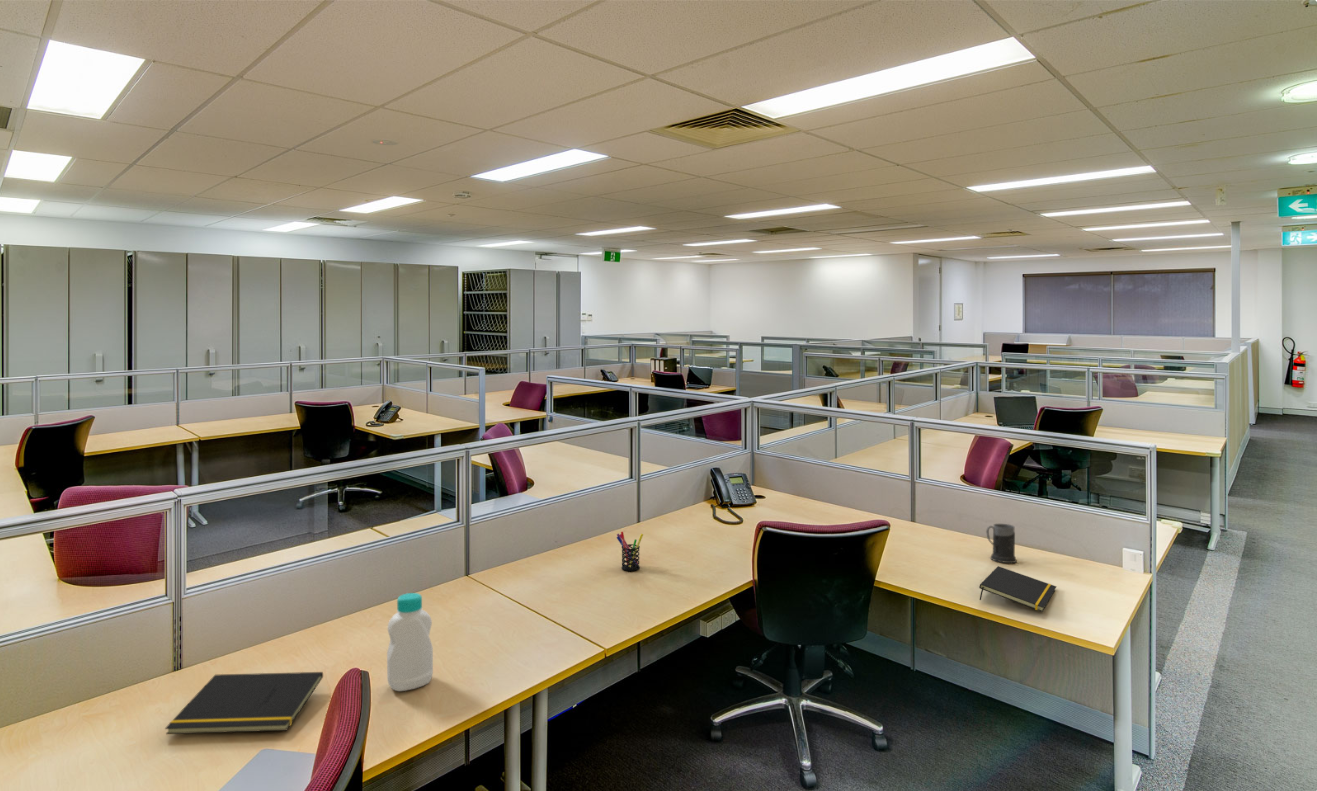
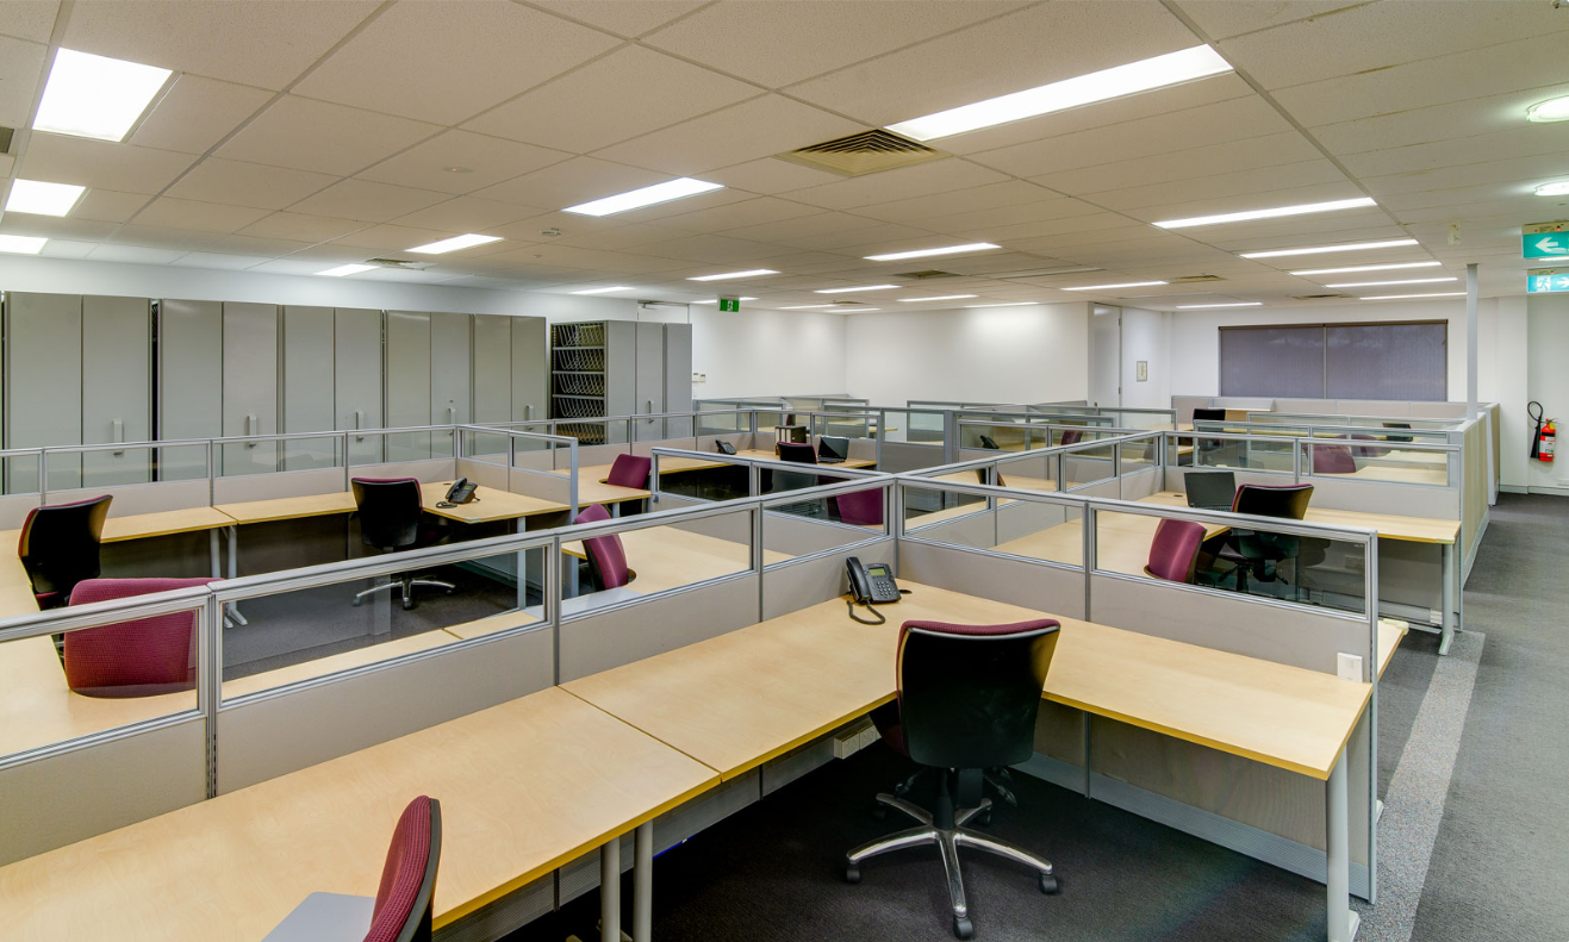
- mug [985,523,1018,564]
- notepad [164,671,324,735]
- notepad [978,565,1057,613]
- pen holder [616,531,644,572]
- bottle [386,592,434,692]
